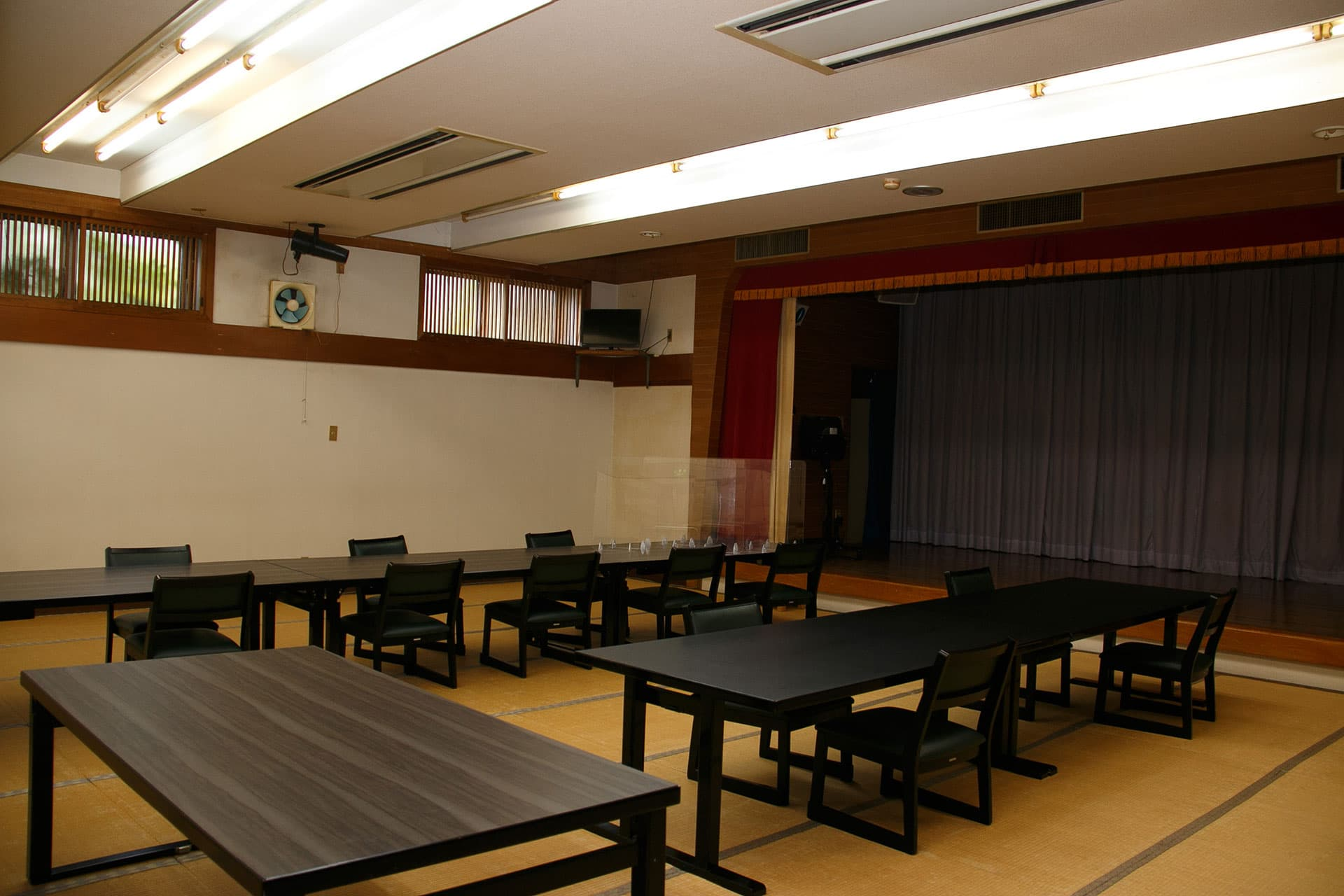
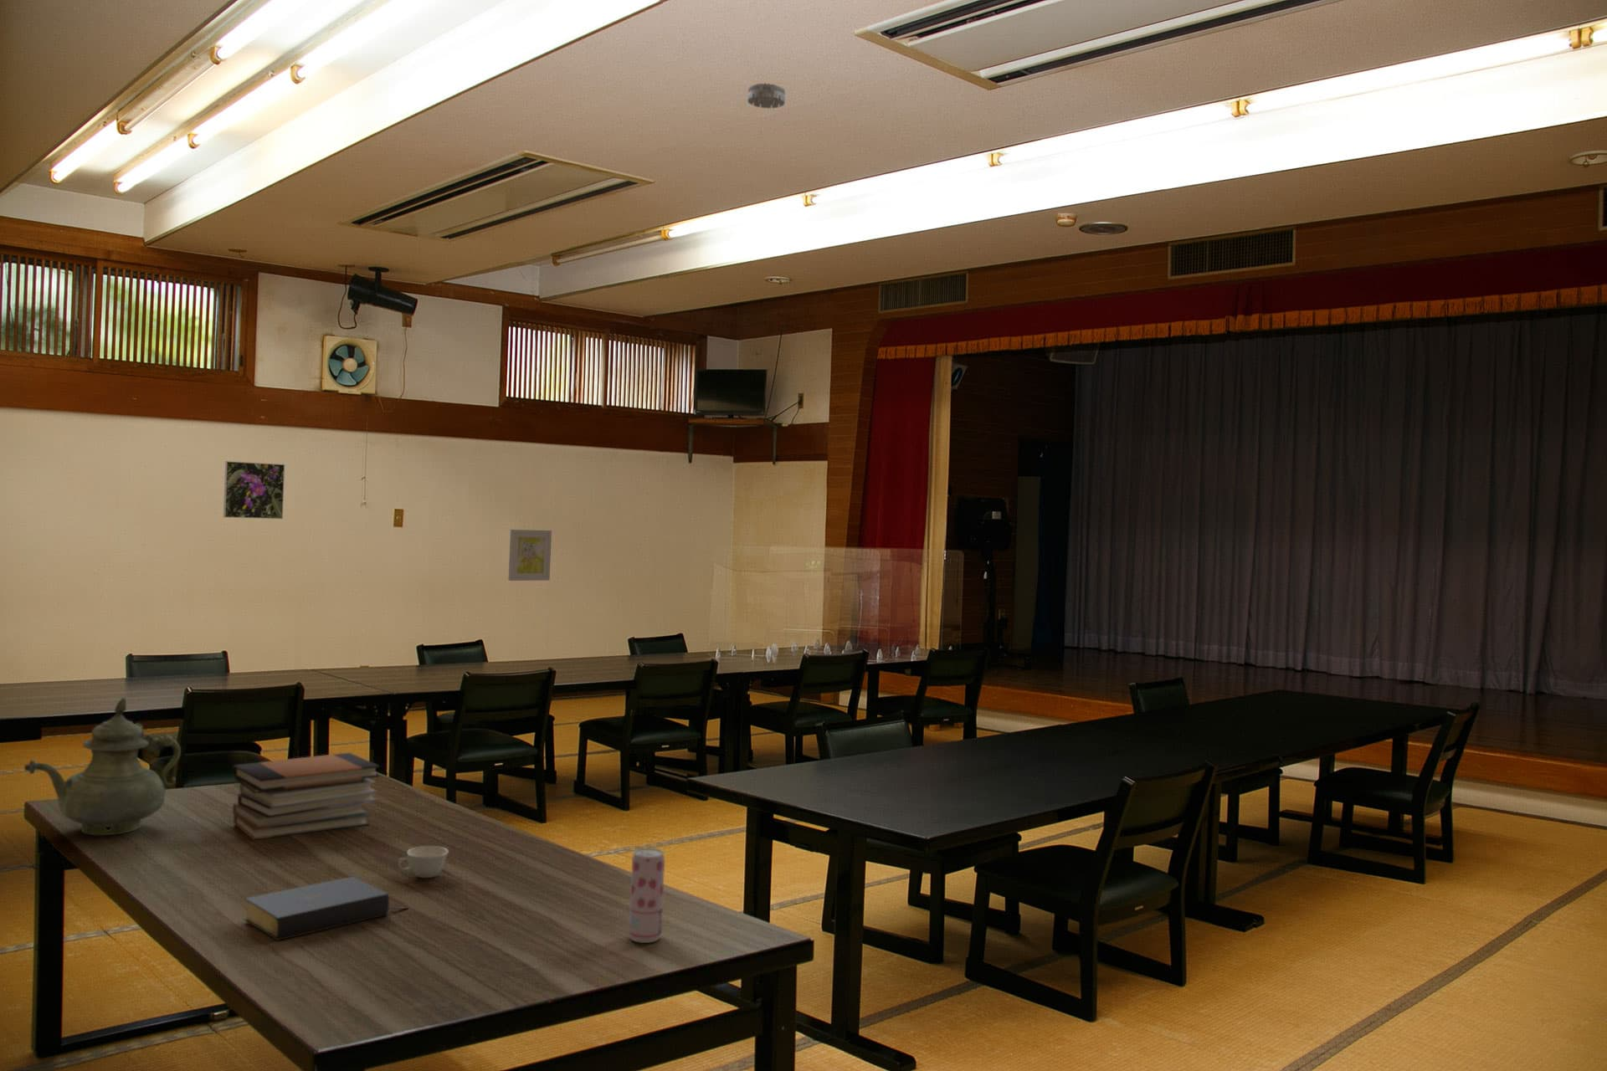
+ smoke detector [746,82,786,109]
+ teapot [24,697,182,836]
+ book stack [232,752,380,840]
+ beverage can [628,847,665,944]
+ bible [244,876,409,941]
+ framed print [222,460,286,520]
+ wall art [507,528,552,581]
+ teacup [397,845,450,879]
